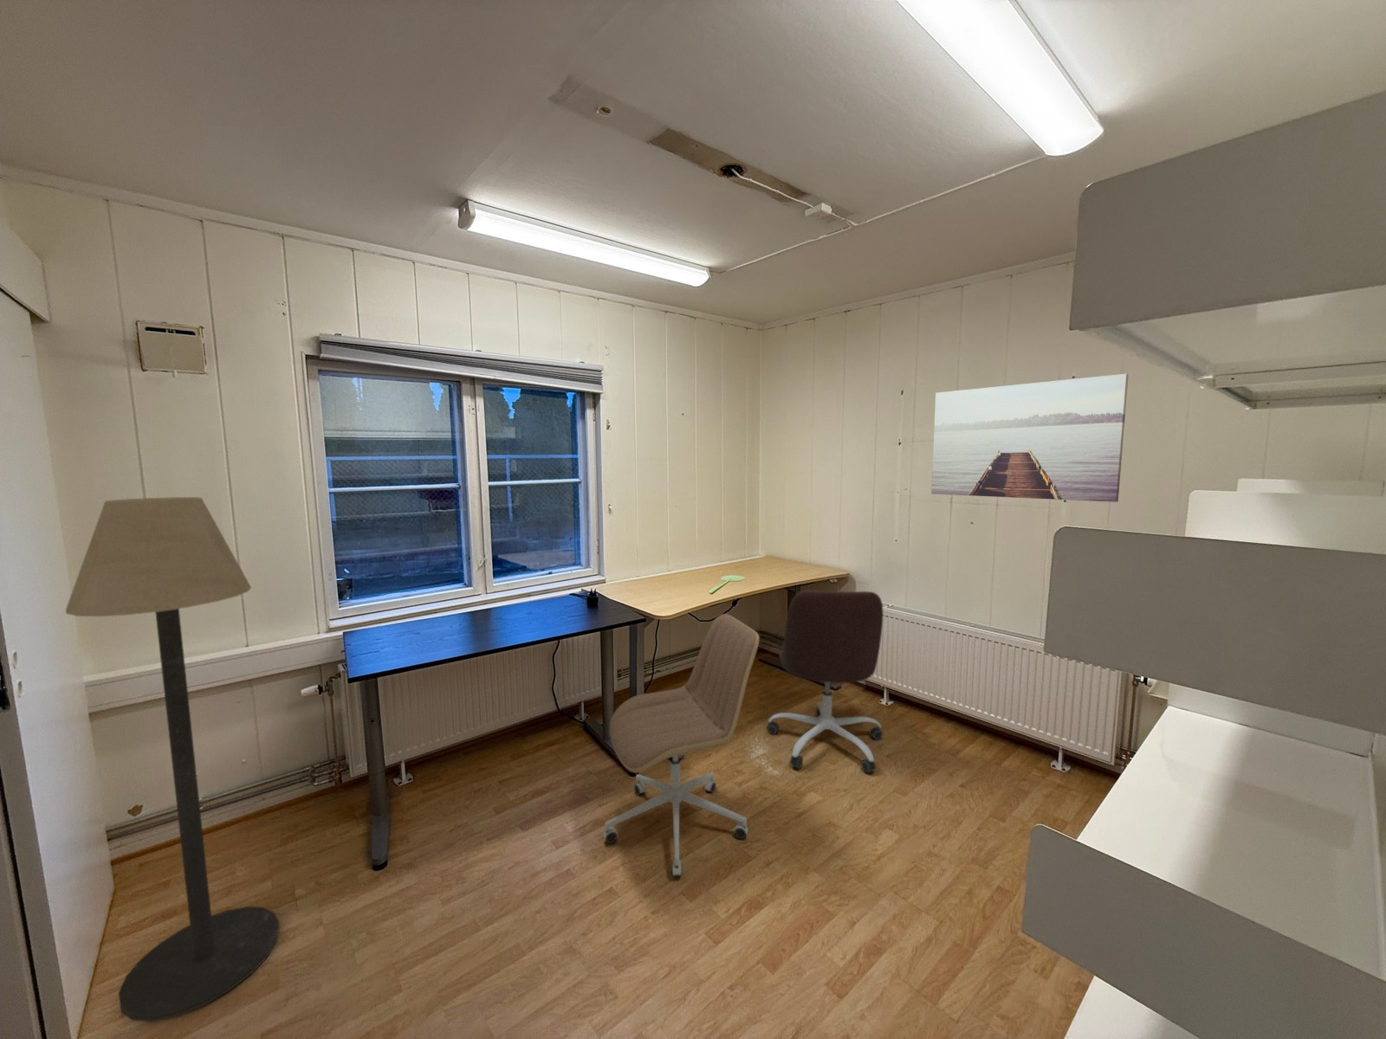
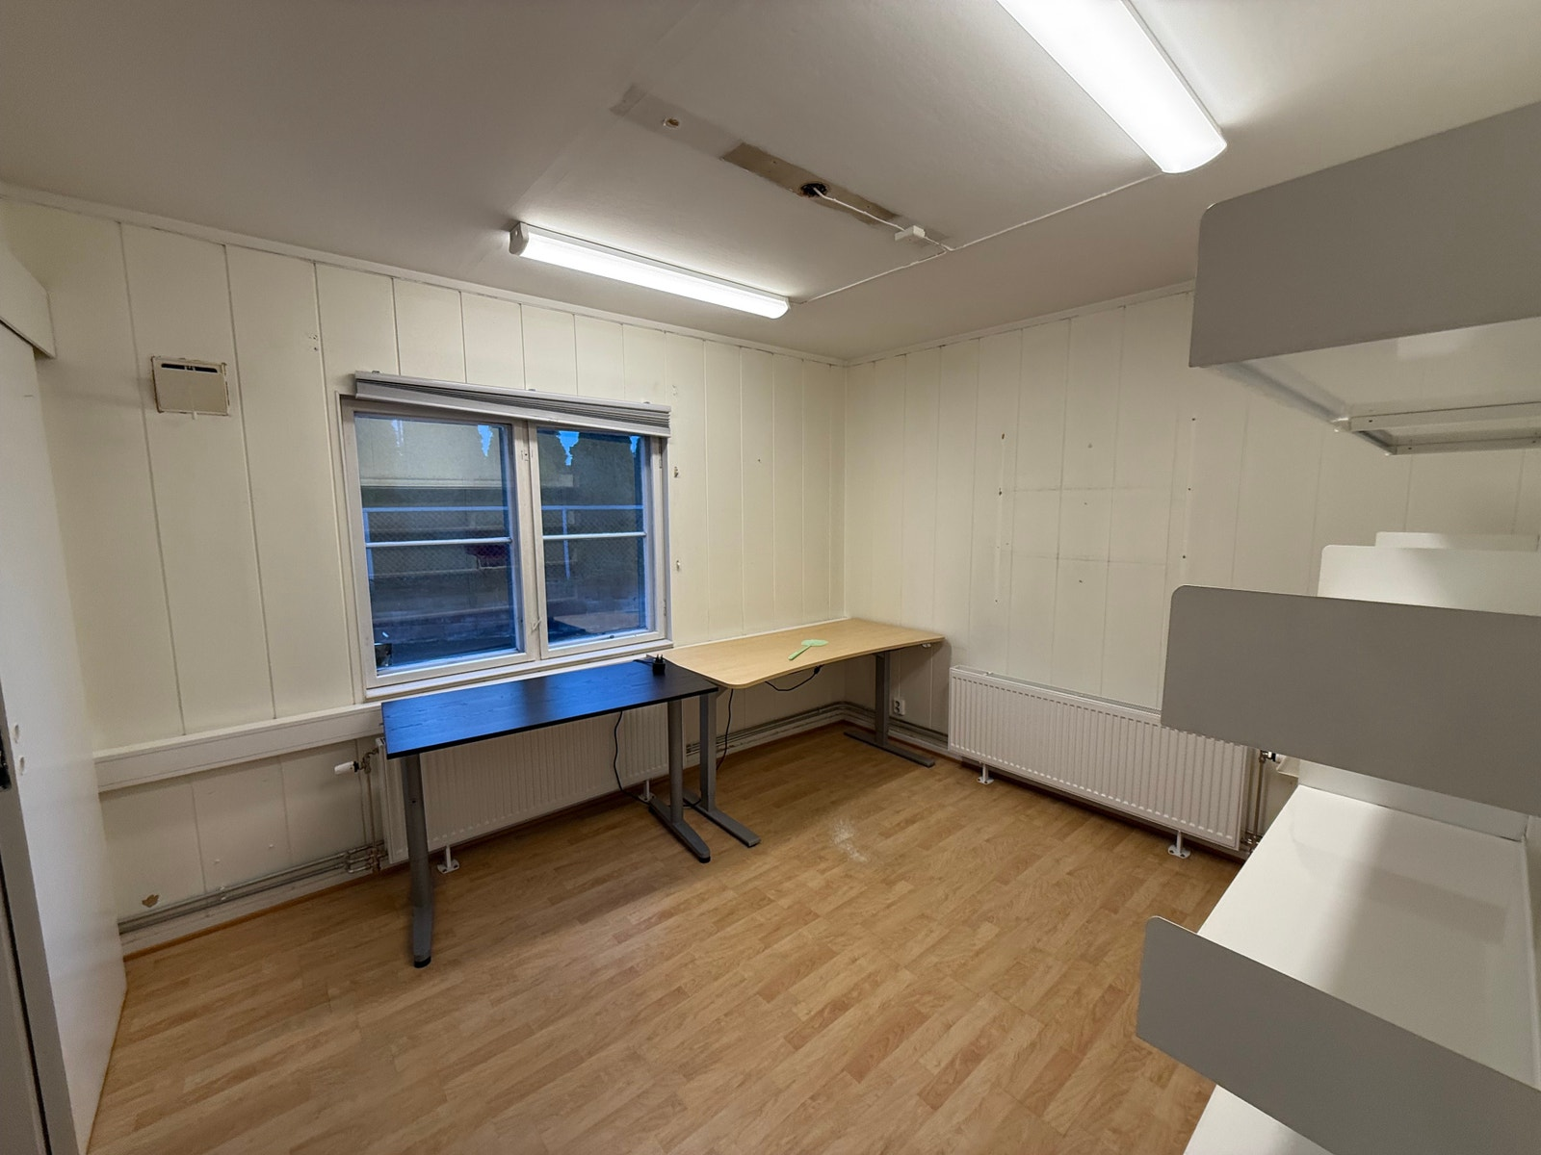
- floor lamp [65,497,280,1023]
- office chair [602,613,761,877]
- office chair [766,589,884,773]
- wall art [930,373,1128,503]
